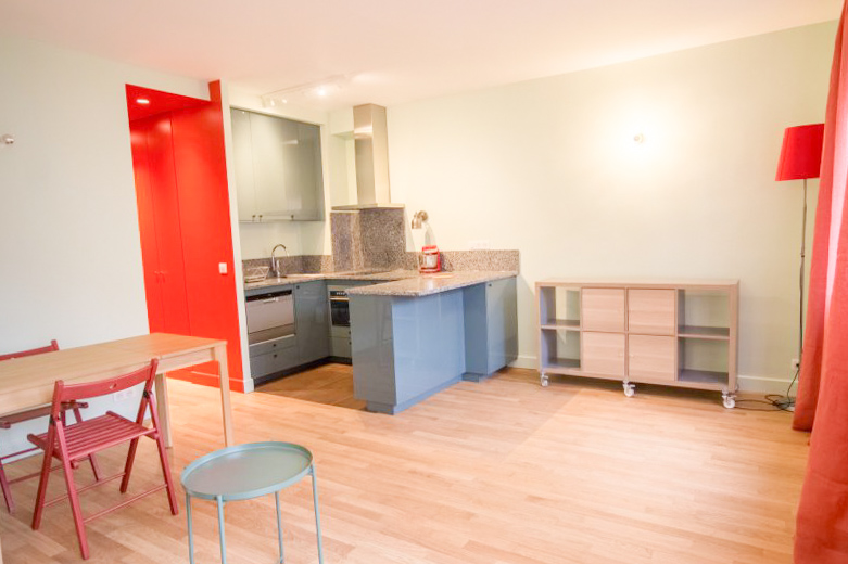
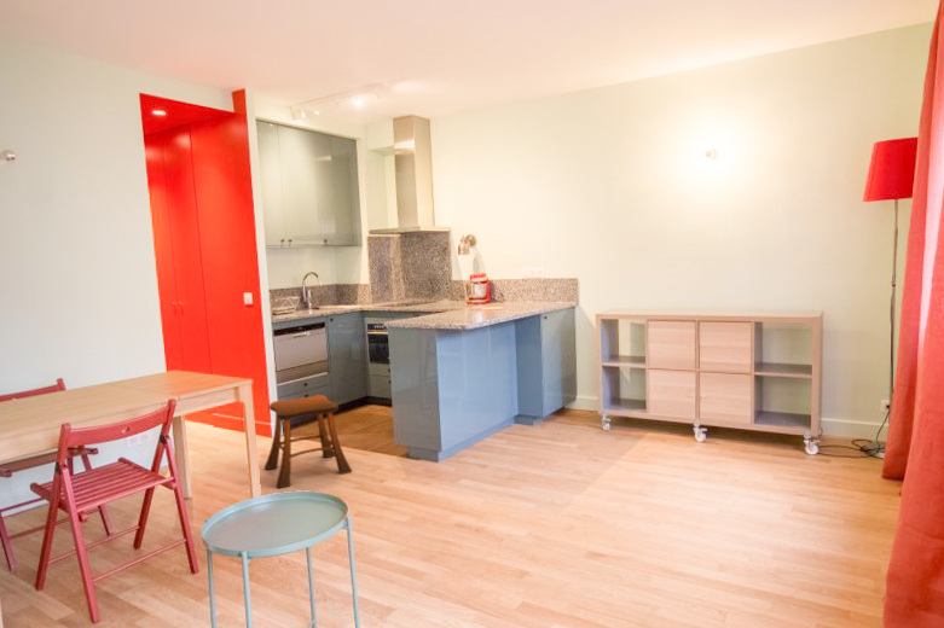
+ stool [263,394,354,489]
